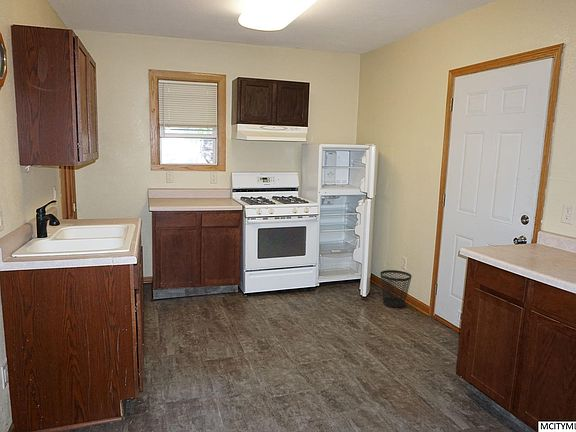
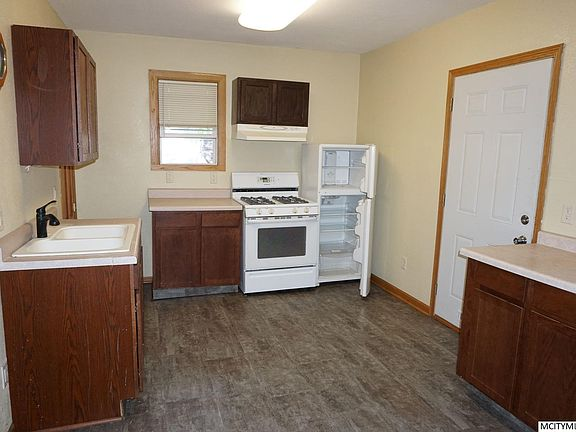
- wastebasket [380,269,413,308]
